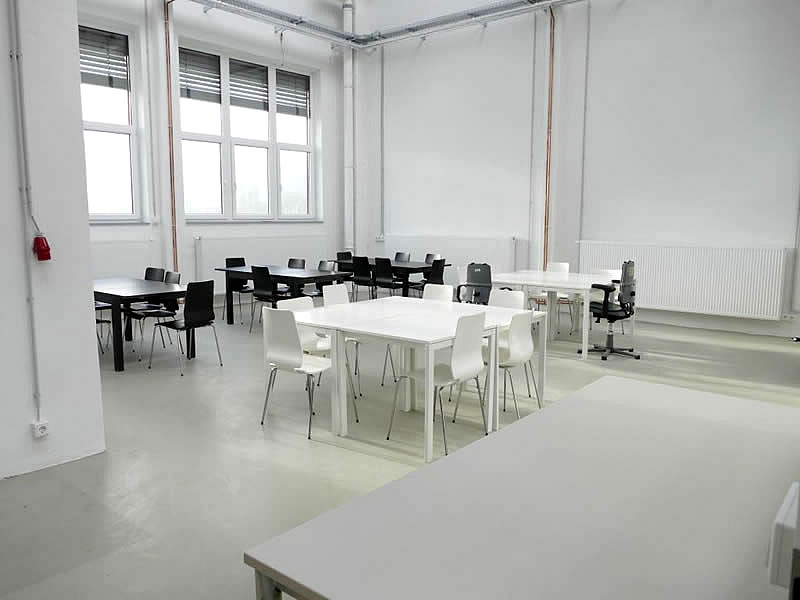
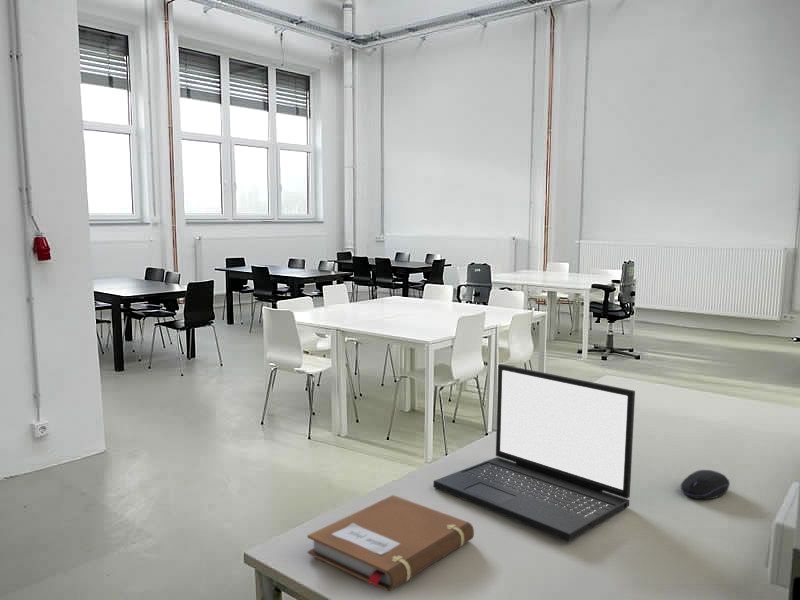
+ laptop [433,363,636,542]
+ computer mouse [679,469,731,500]
+ notebook [306,494,475,592]
